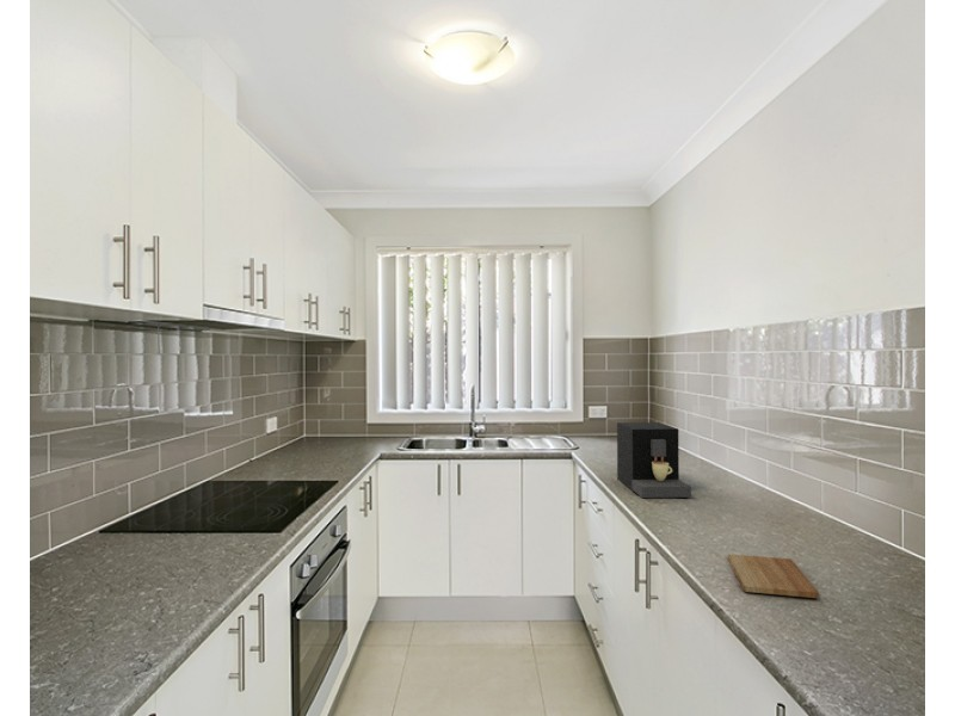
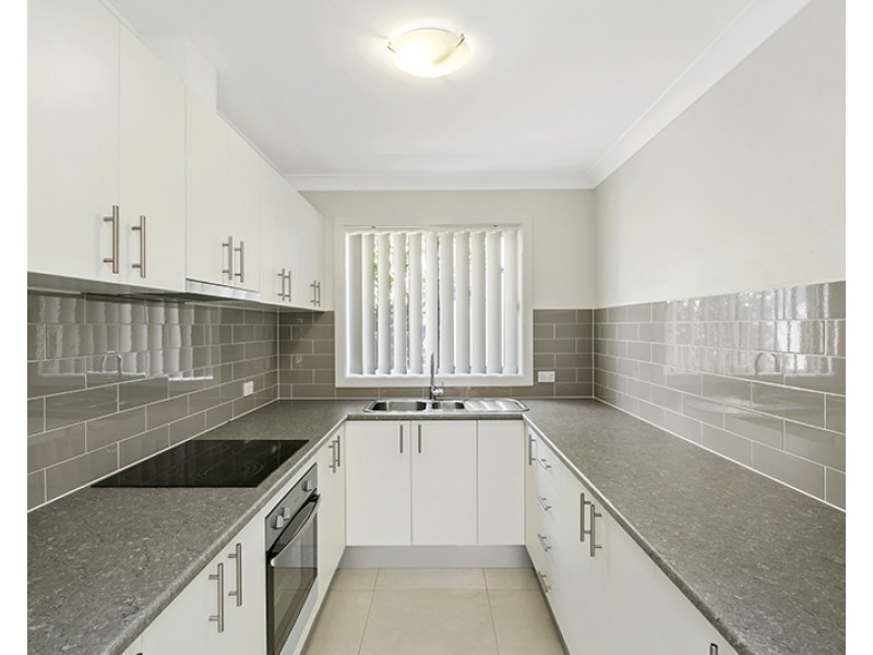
- coffee maker [616,421,692,499]
- cutting board [727,553,820,599]
